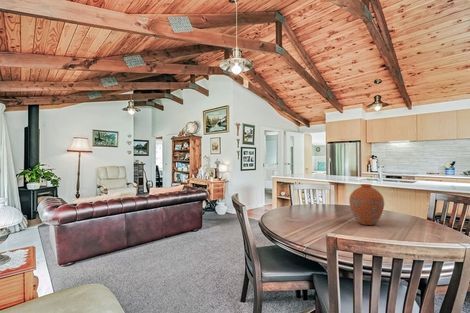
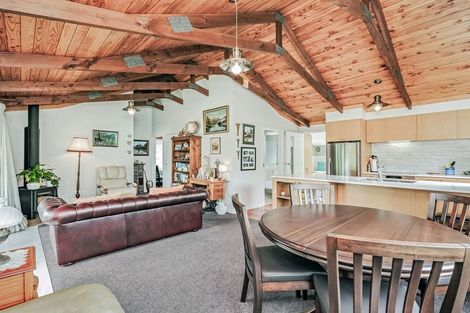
- vase [348,183,385,226]
